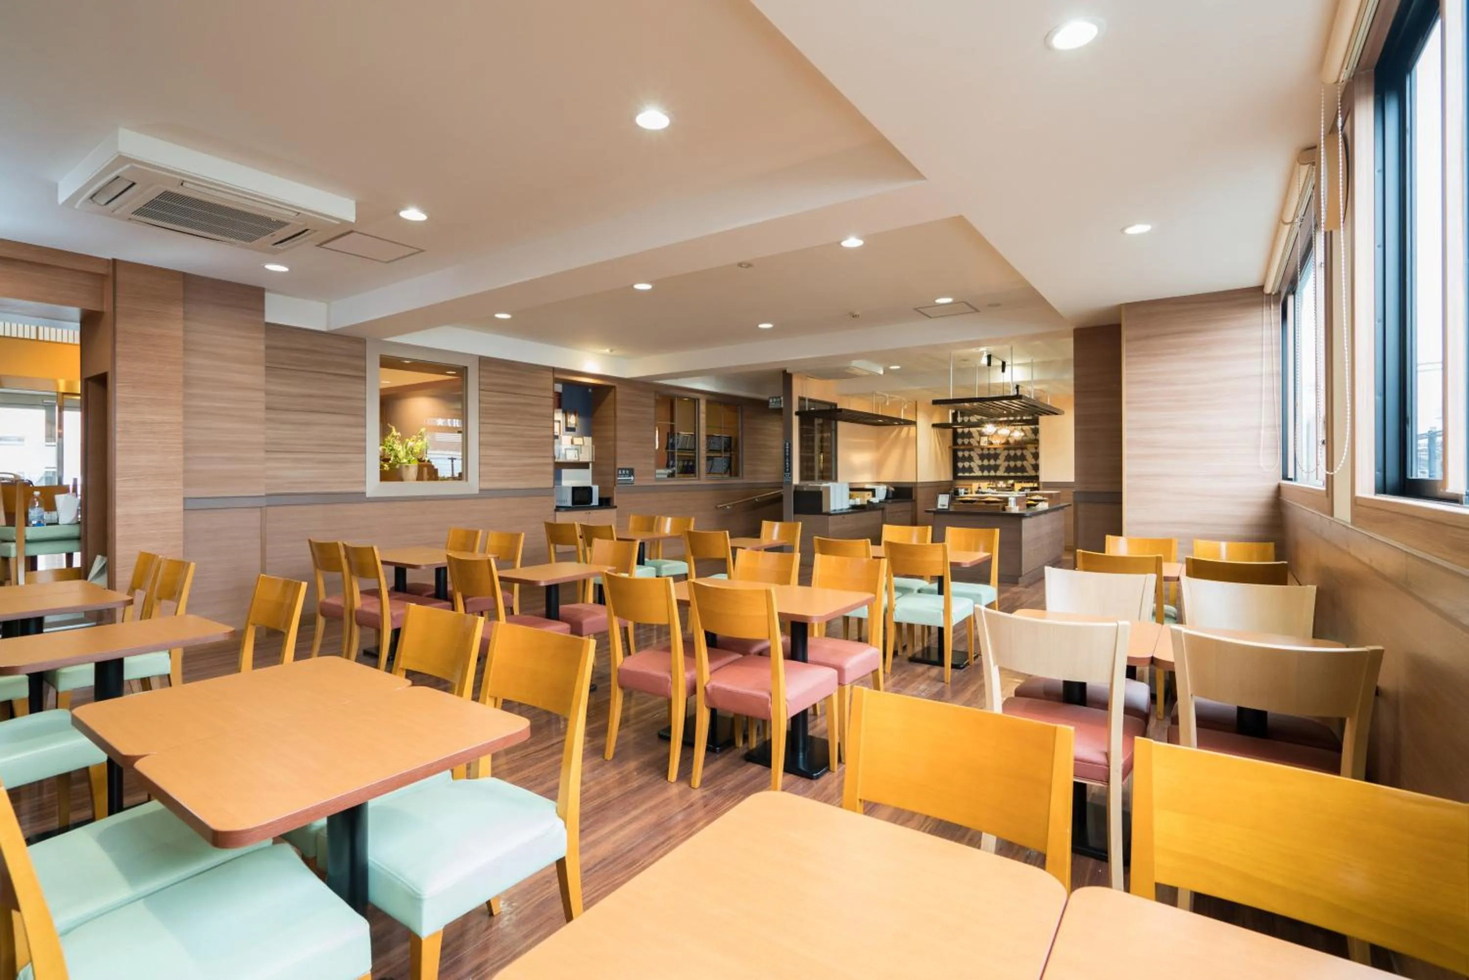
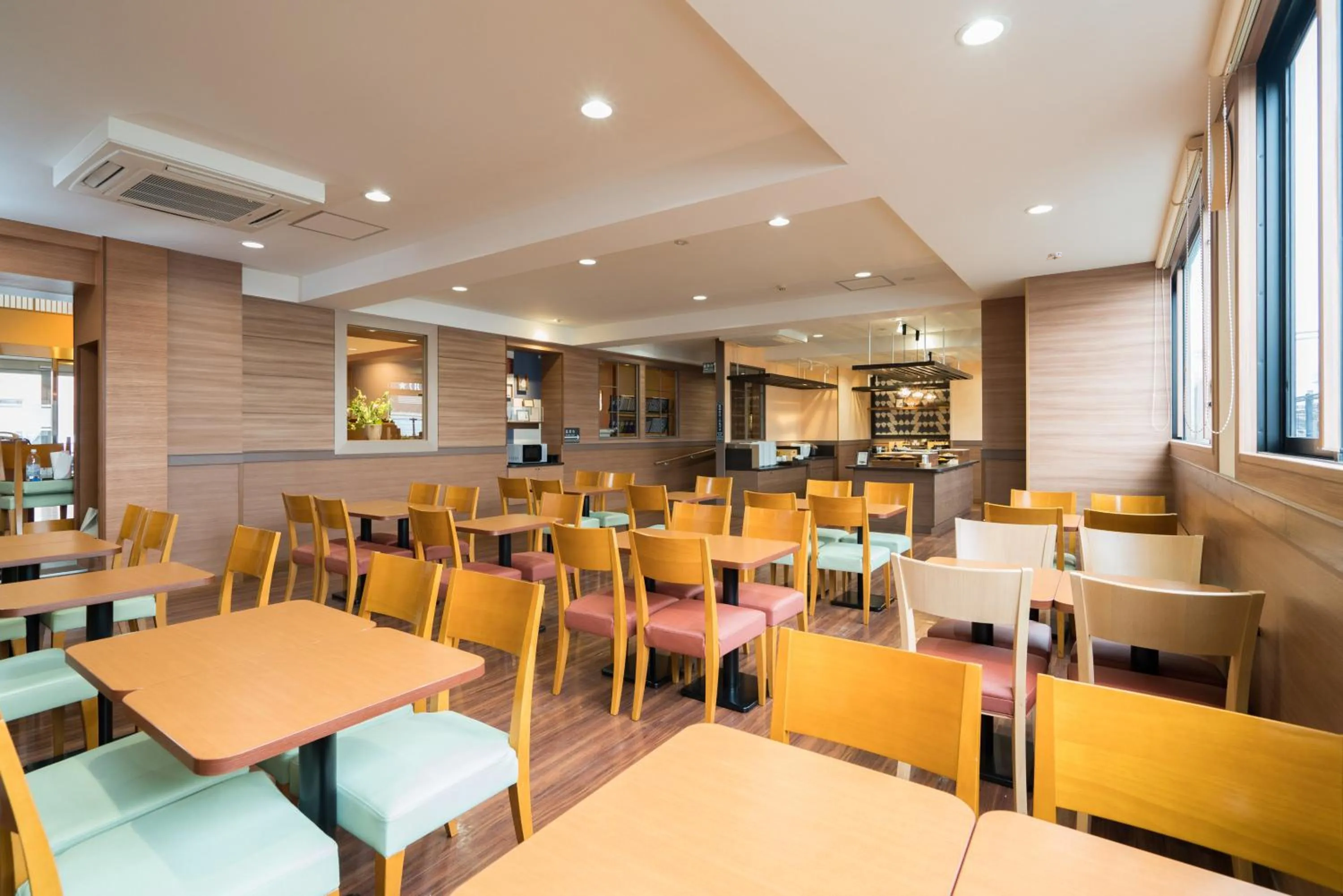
+ smoke detector [1045,252,1064,261]
